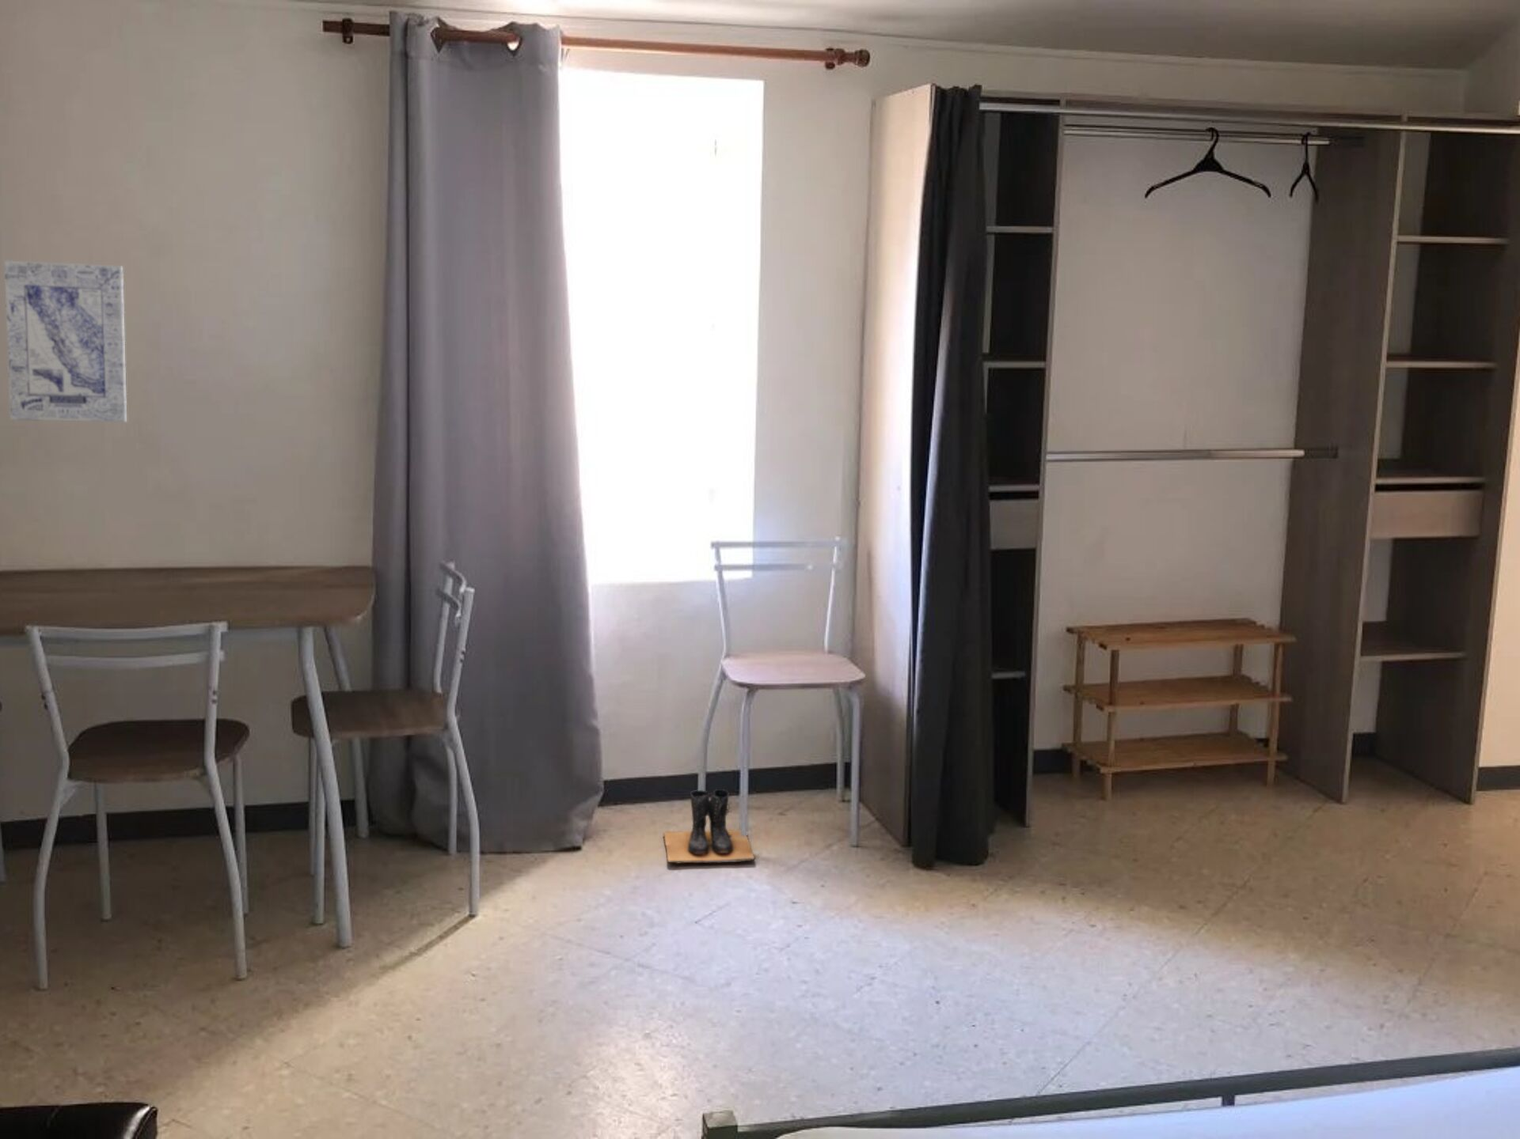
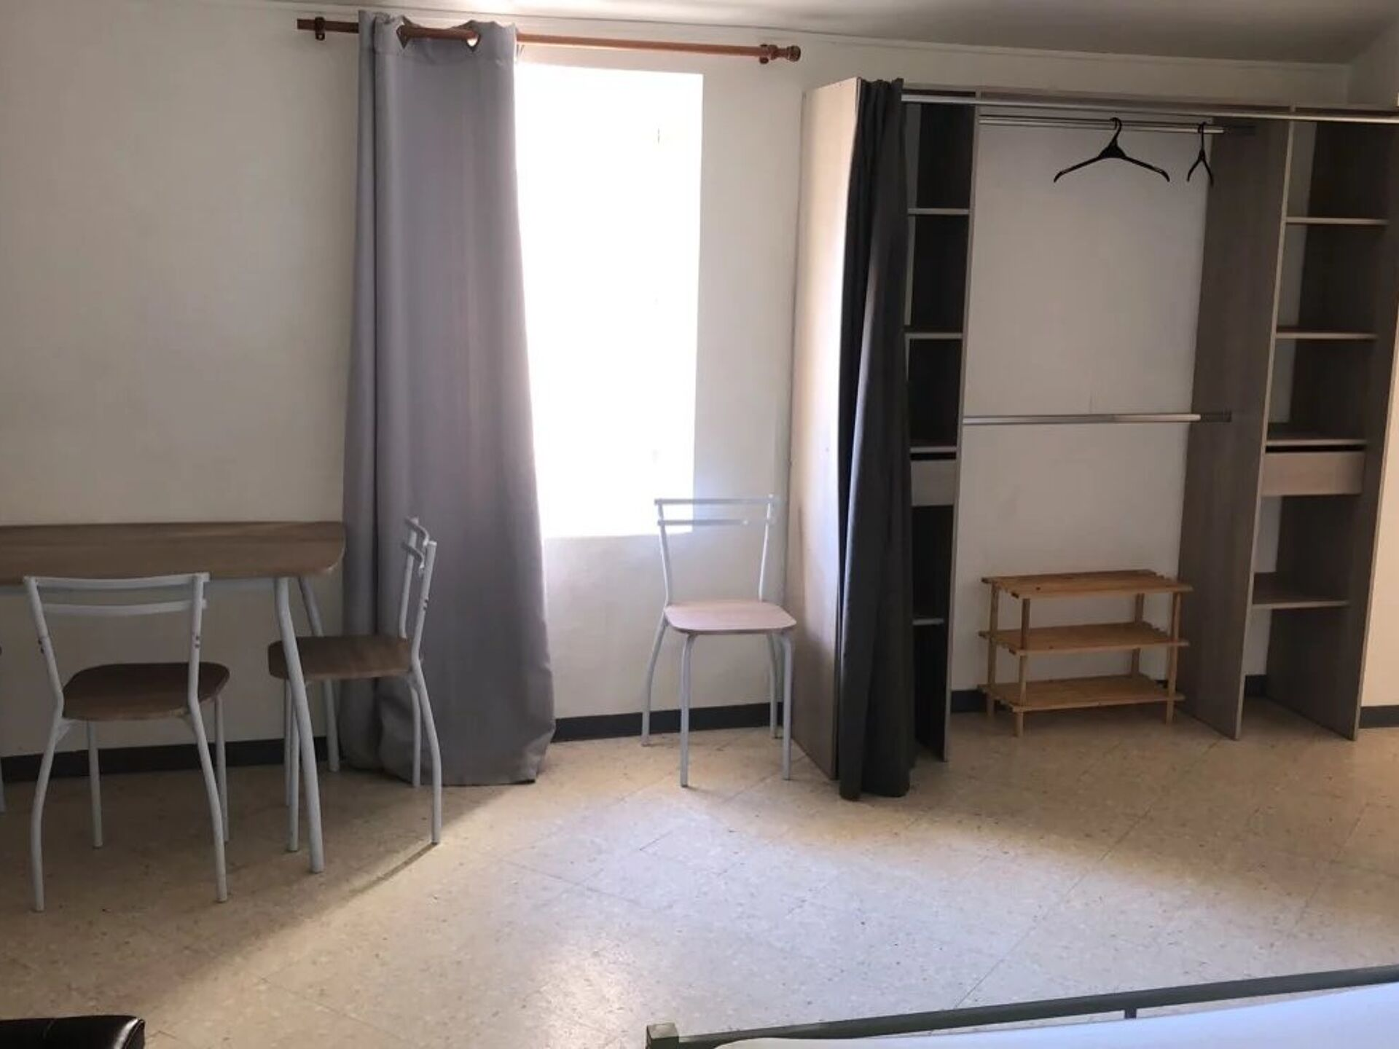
- boots [663,788,756,865]
- wall art [4,260,127,424]
